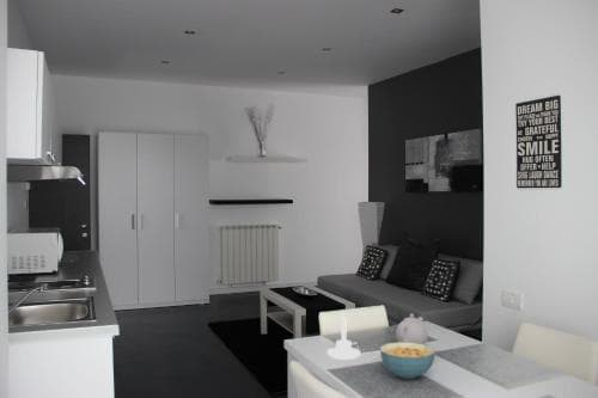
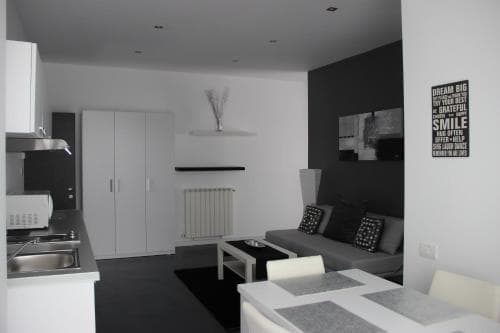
- candle holder [325,312,362,361]
- cereal bowl [379,341,437,380]
- teapot [395,312,429,345]
